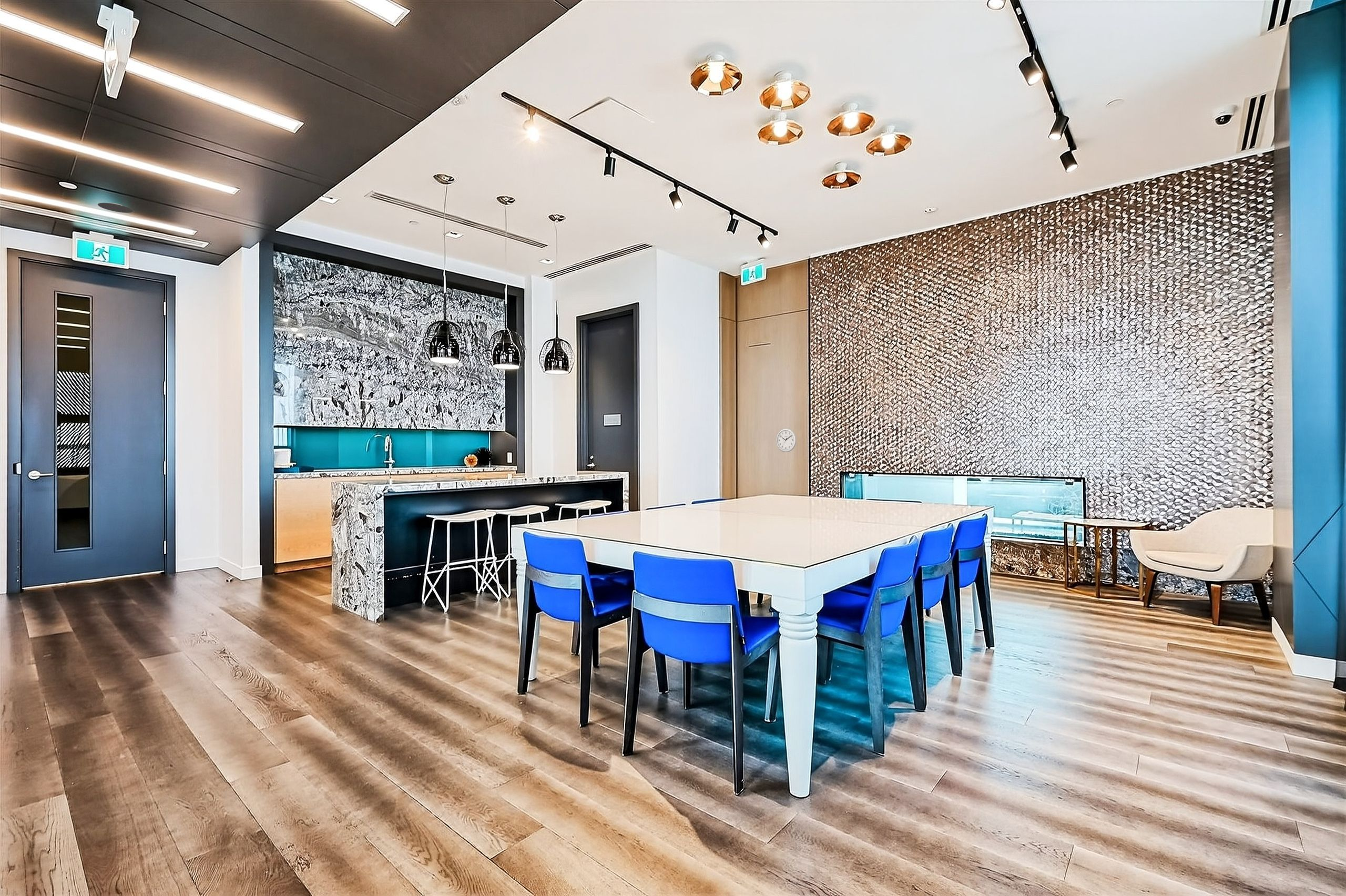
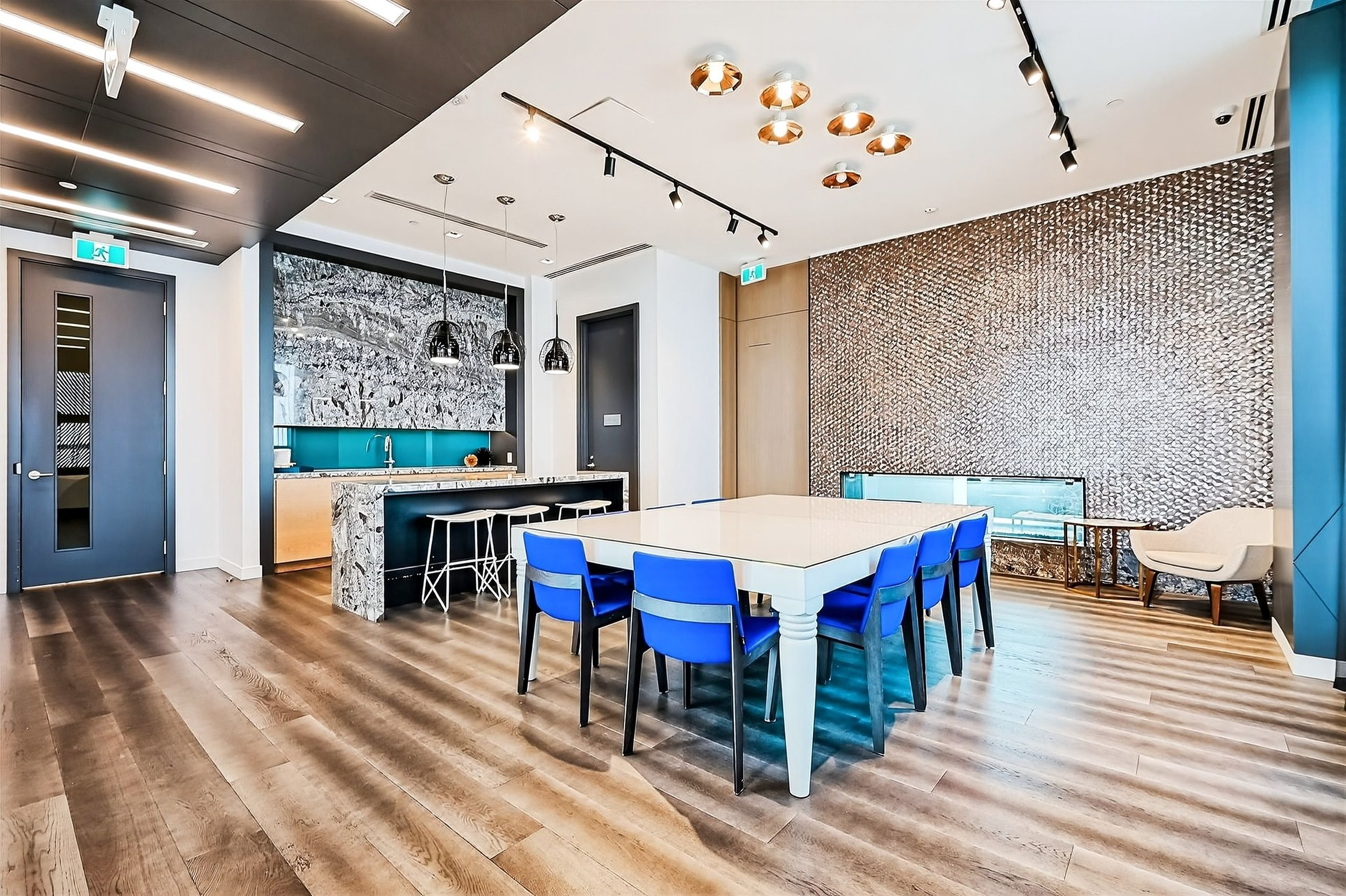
- wall clock [776,427,797,453]
- recessed light [97,202,133,213]
